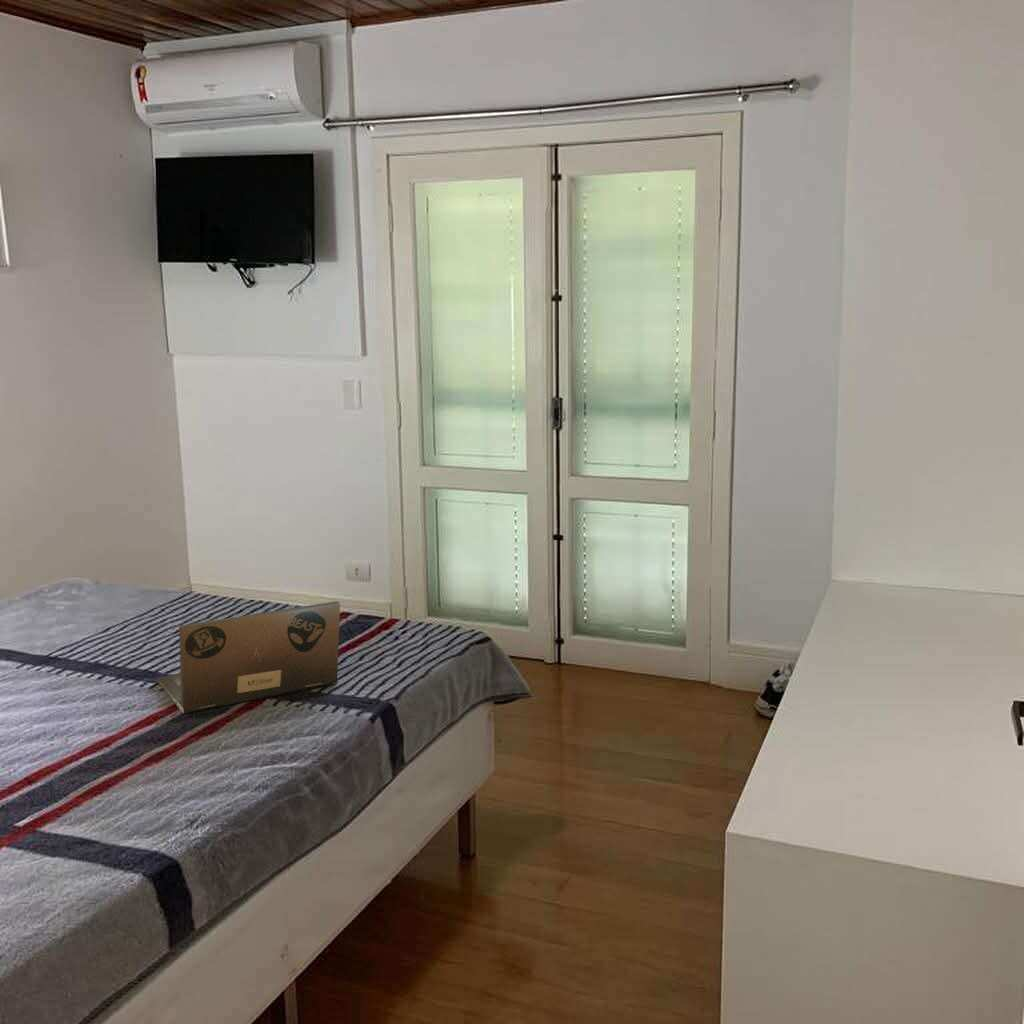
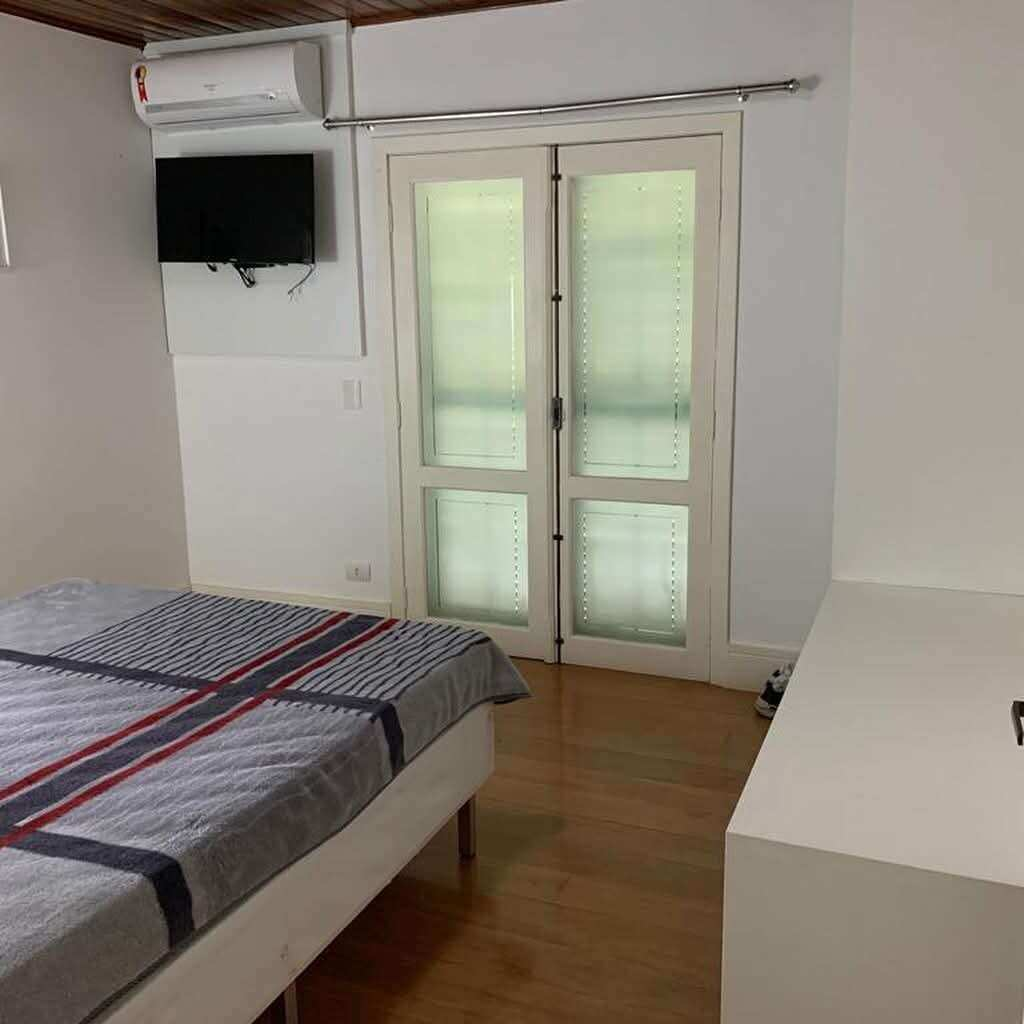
- laptop [157,600,341,714]
